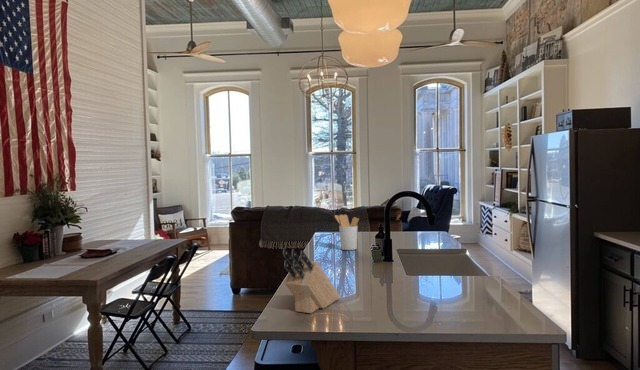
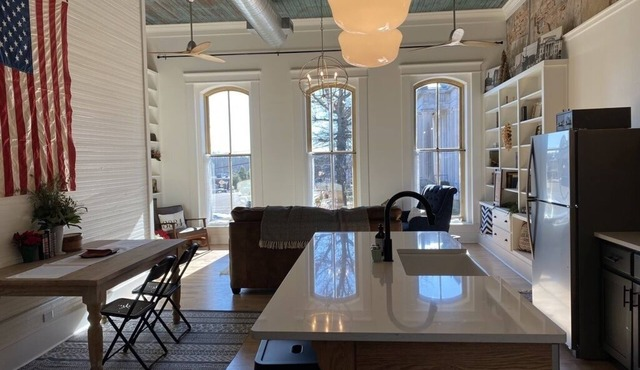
- knife block [281,247,341,314]
- utensil holder [334,214,360,251]
